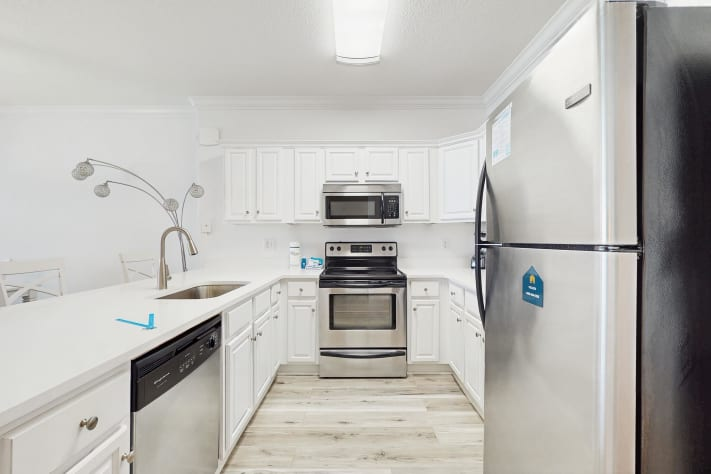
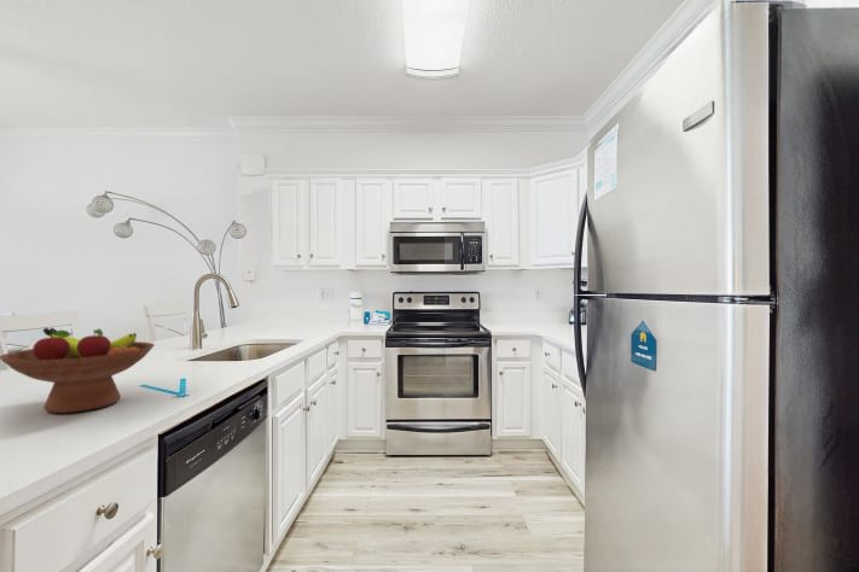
+ fruit bowl [0,327,156,414]
